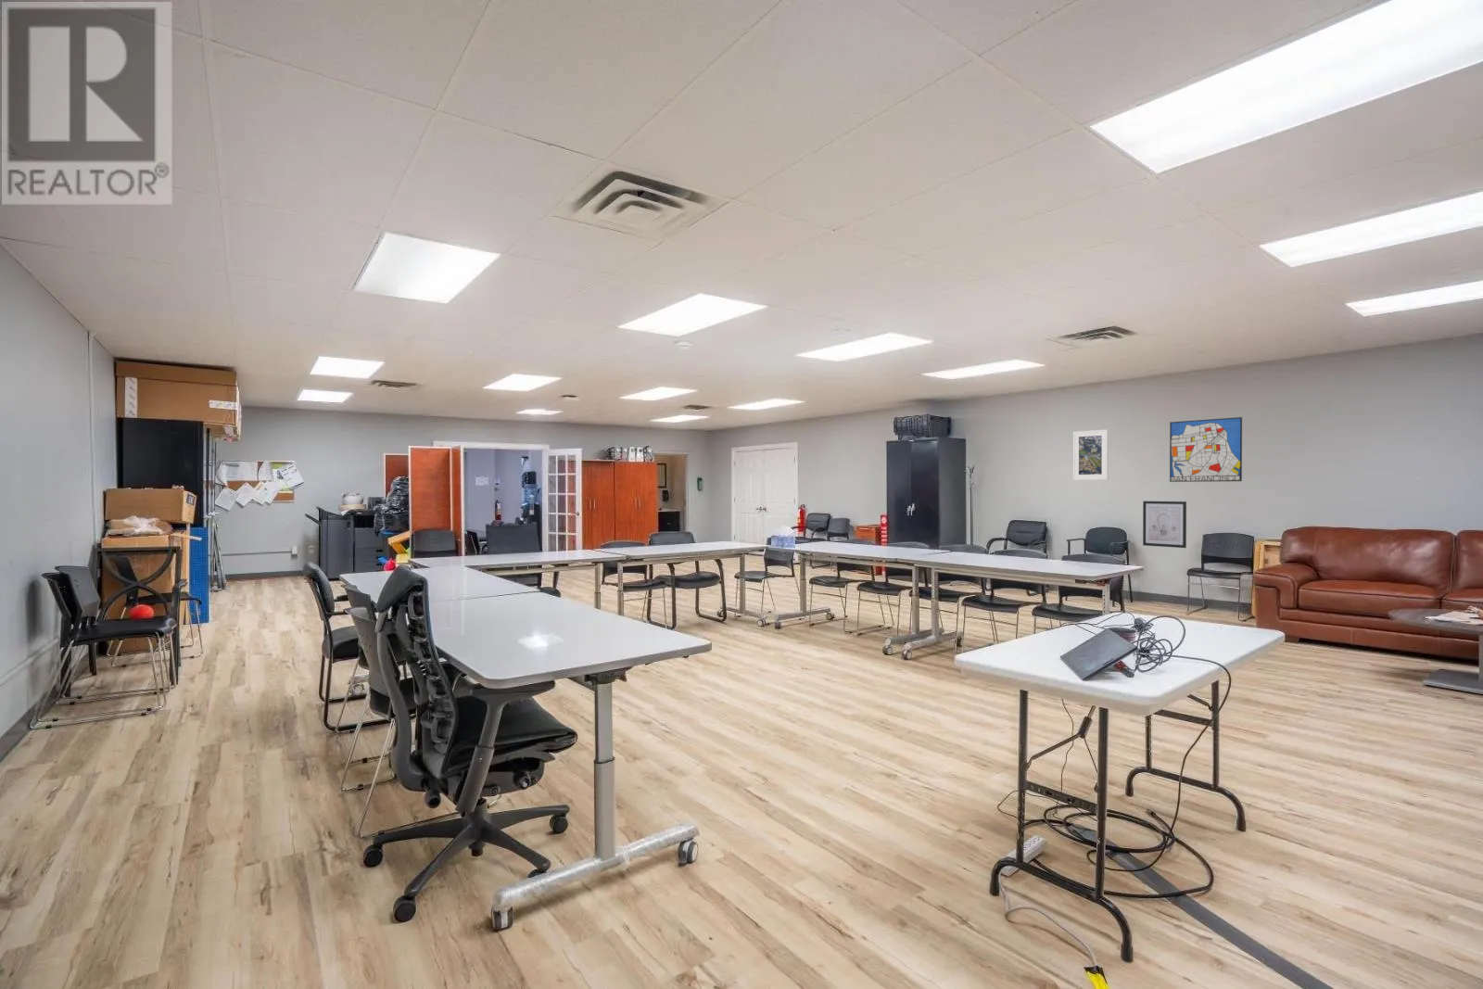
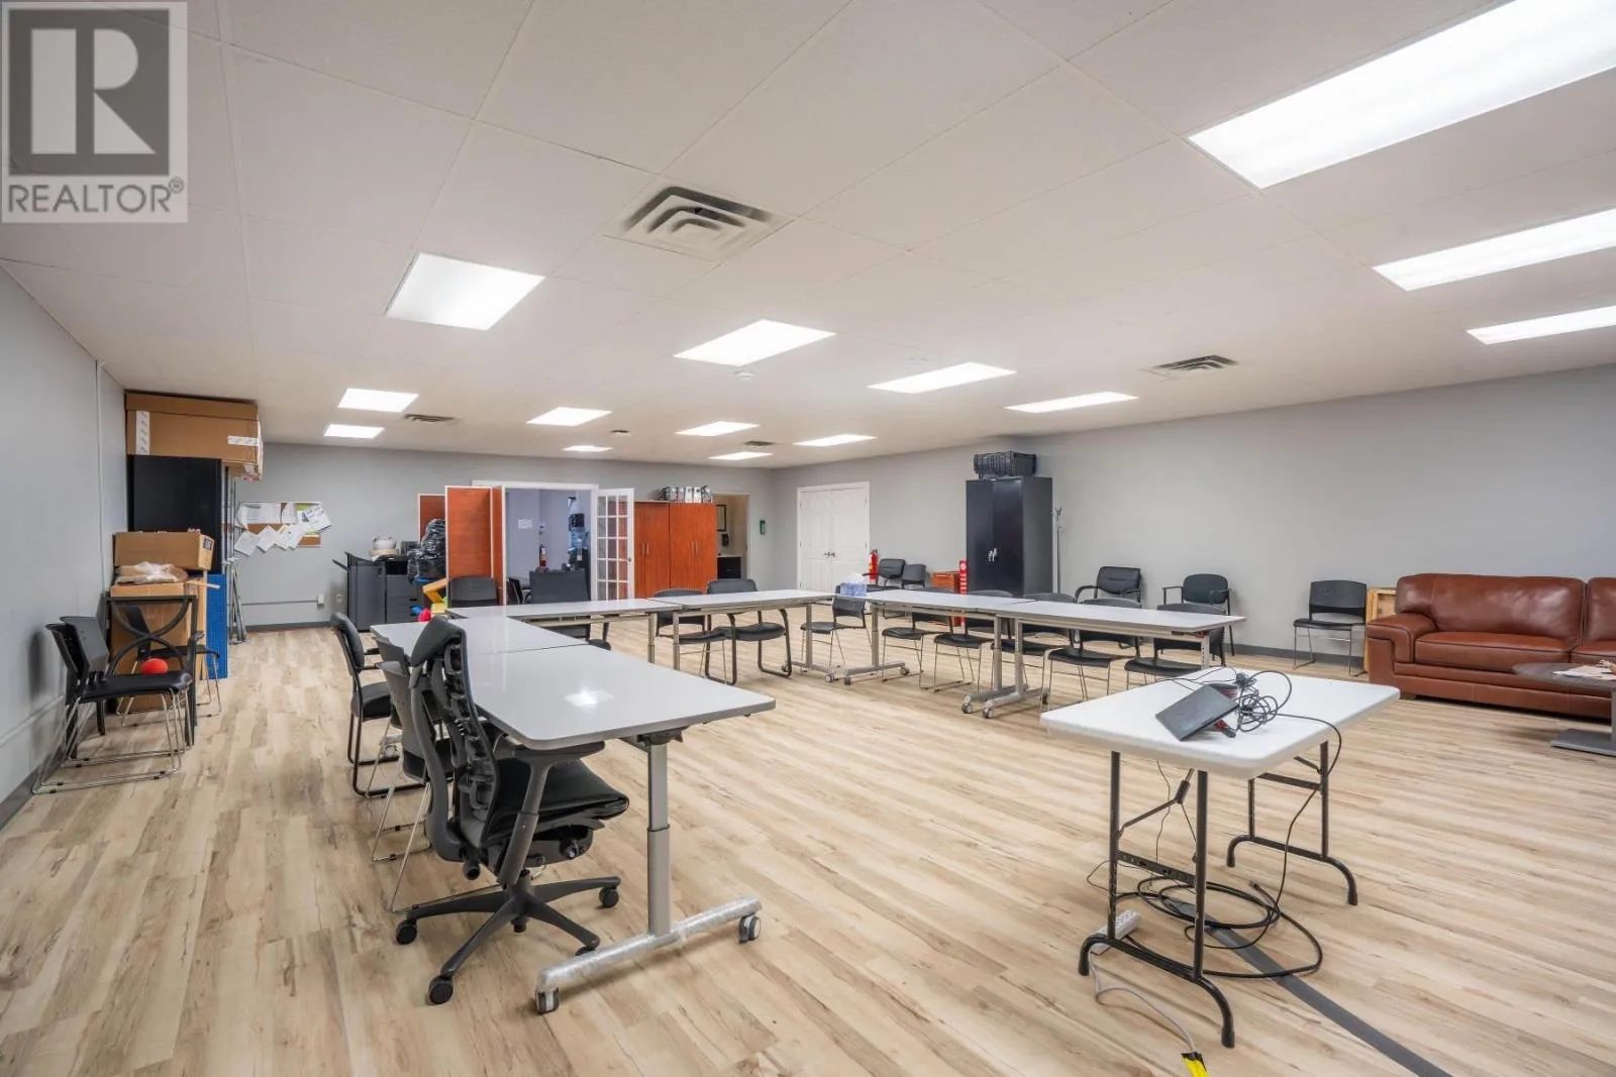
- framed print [1073,428,1109,481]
- wall art [1142,500,1187,549]
- wall art [1169,416,1242,483]
